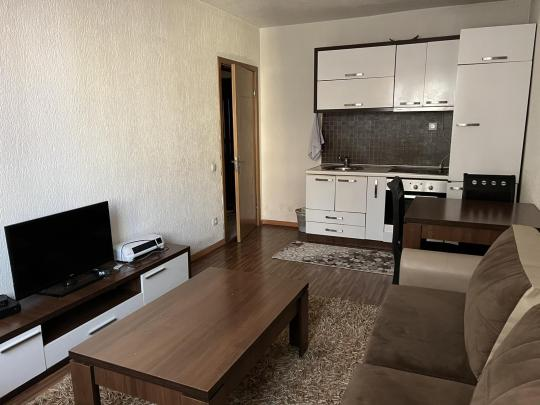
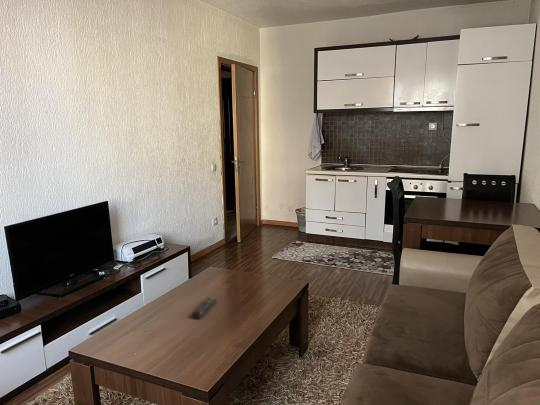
+ remote control [192,297,218,320]
